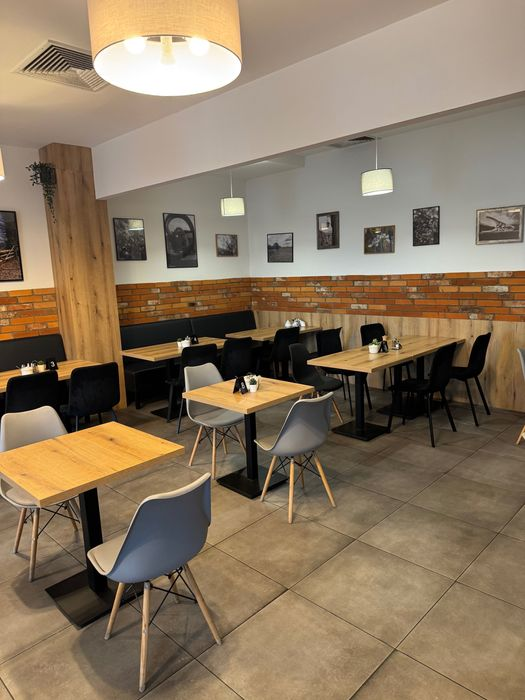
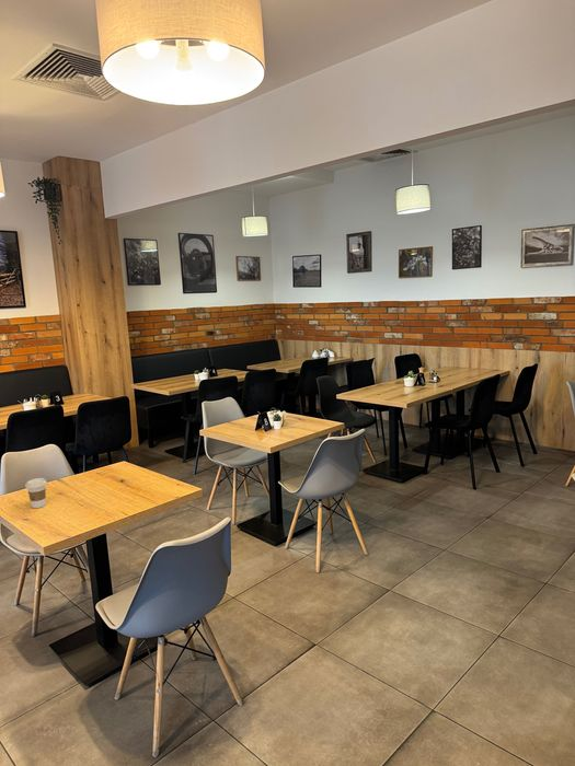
+ coffee cup [24,477,48,509]
